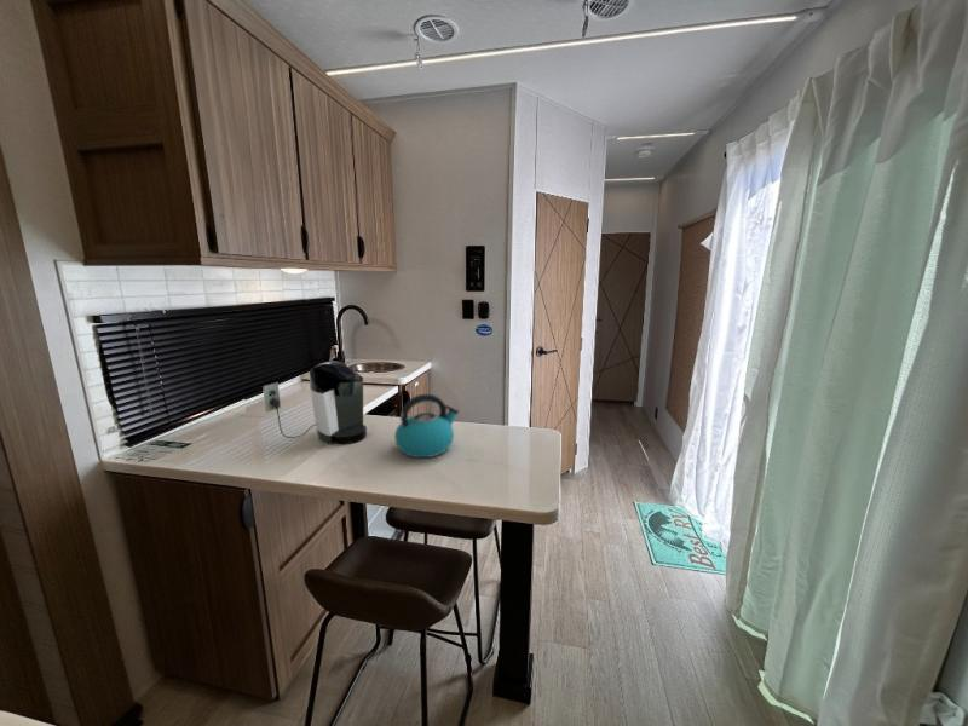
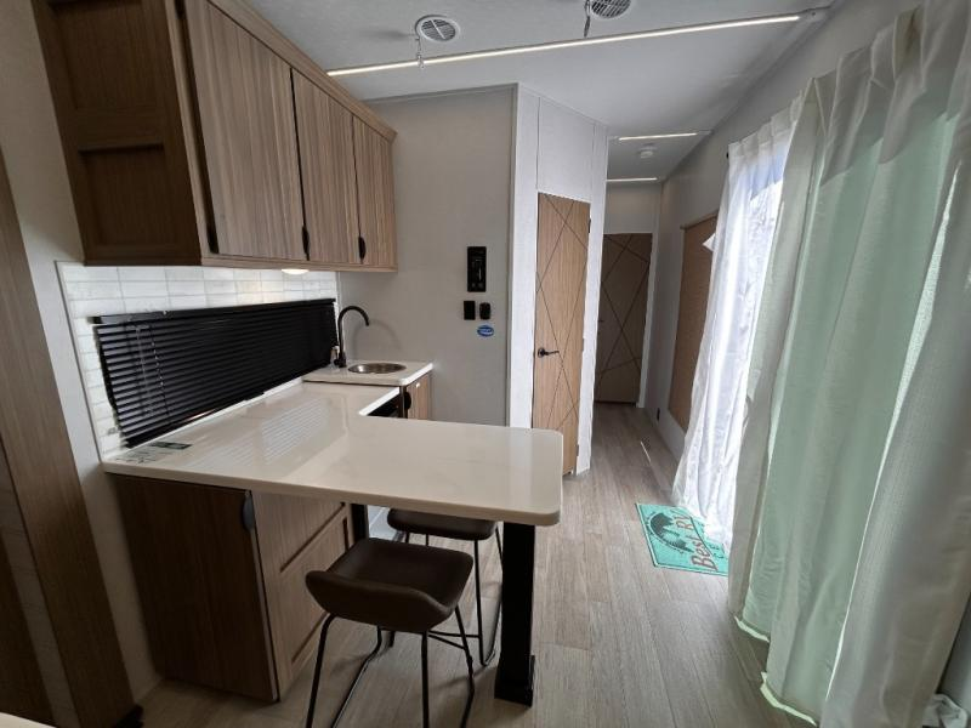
- kettle [393,393,460,459]
- coffee maker [261,361,368,446]
